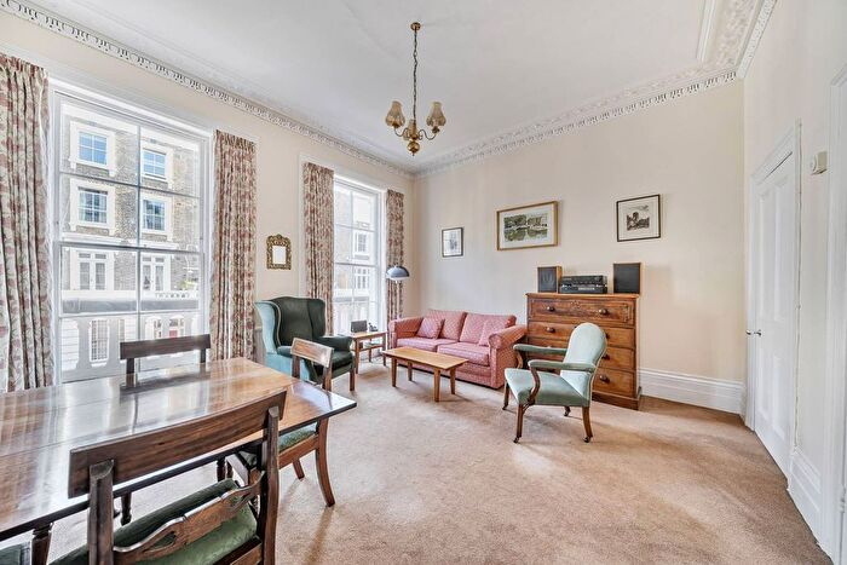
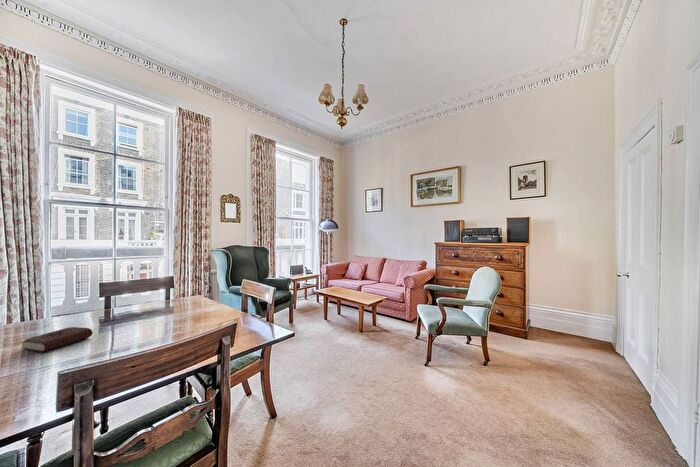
+ book [19,326,94,353]
